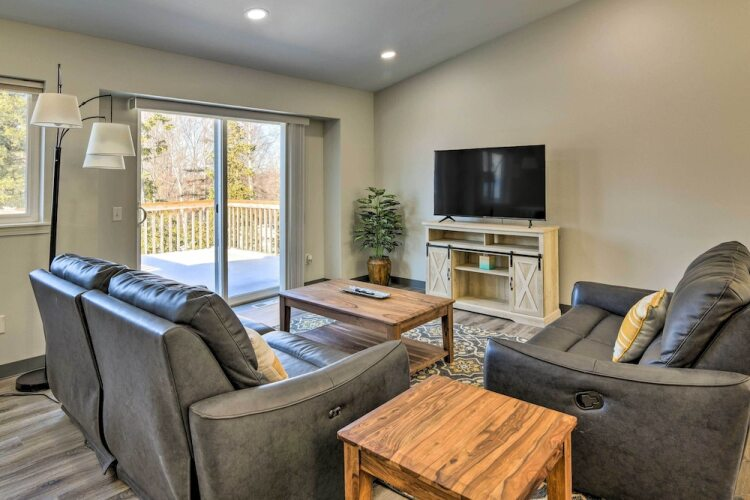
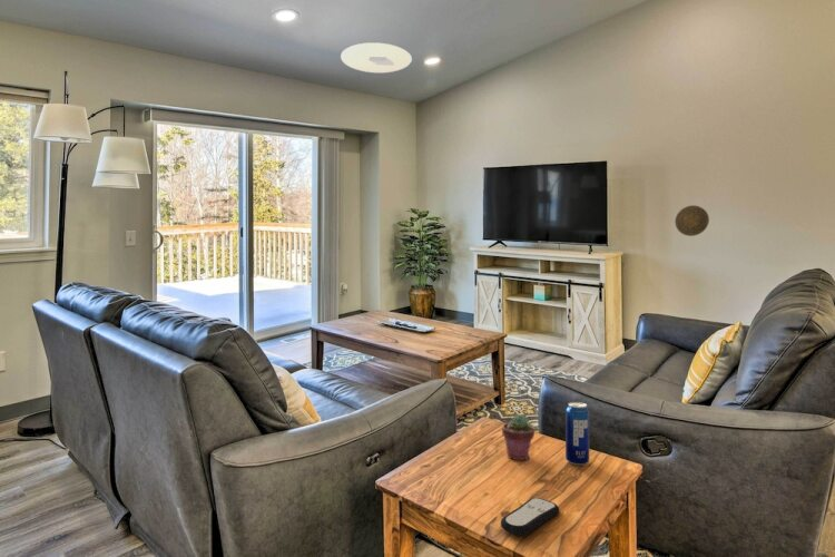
+ decorative plate [674,204,710,237]
+ remote control [500,497,560,537]
+ potted succulent [501,413,536,461]
+ beverage can [564,401,590,467]
+ ceiling light [340,41,413,74]
